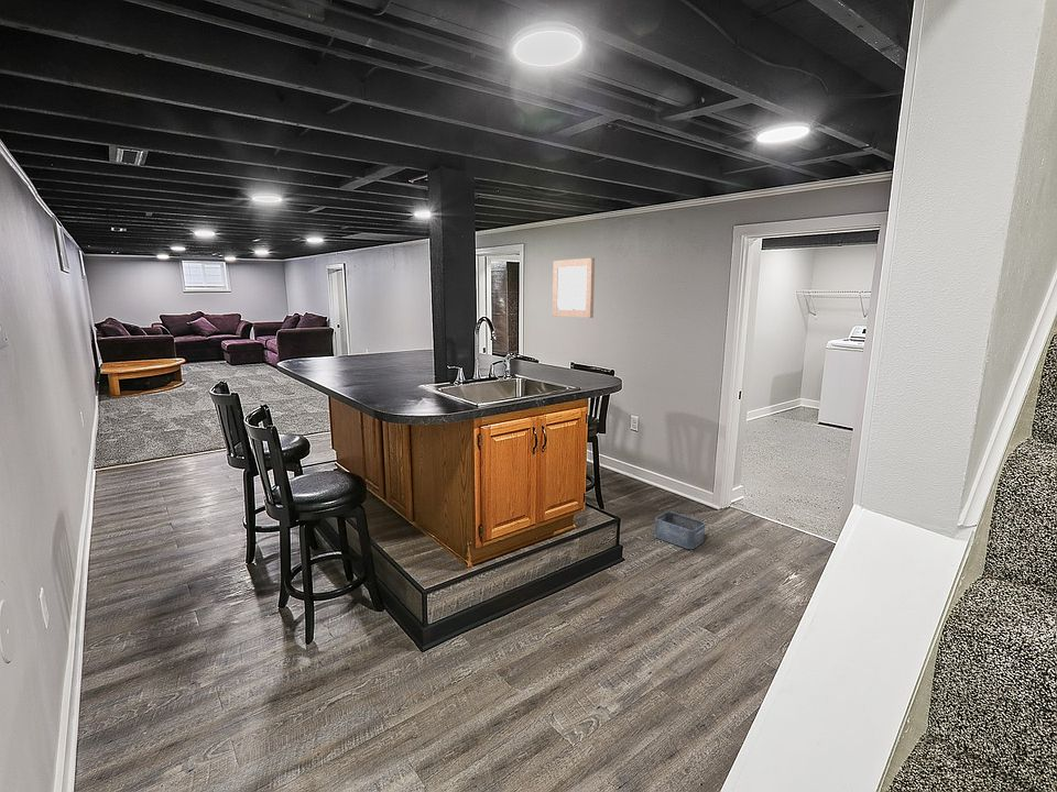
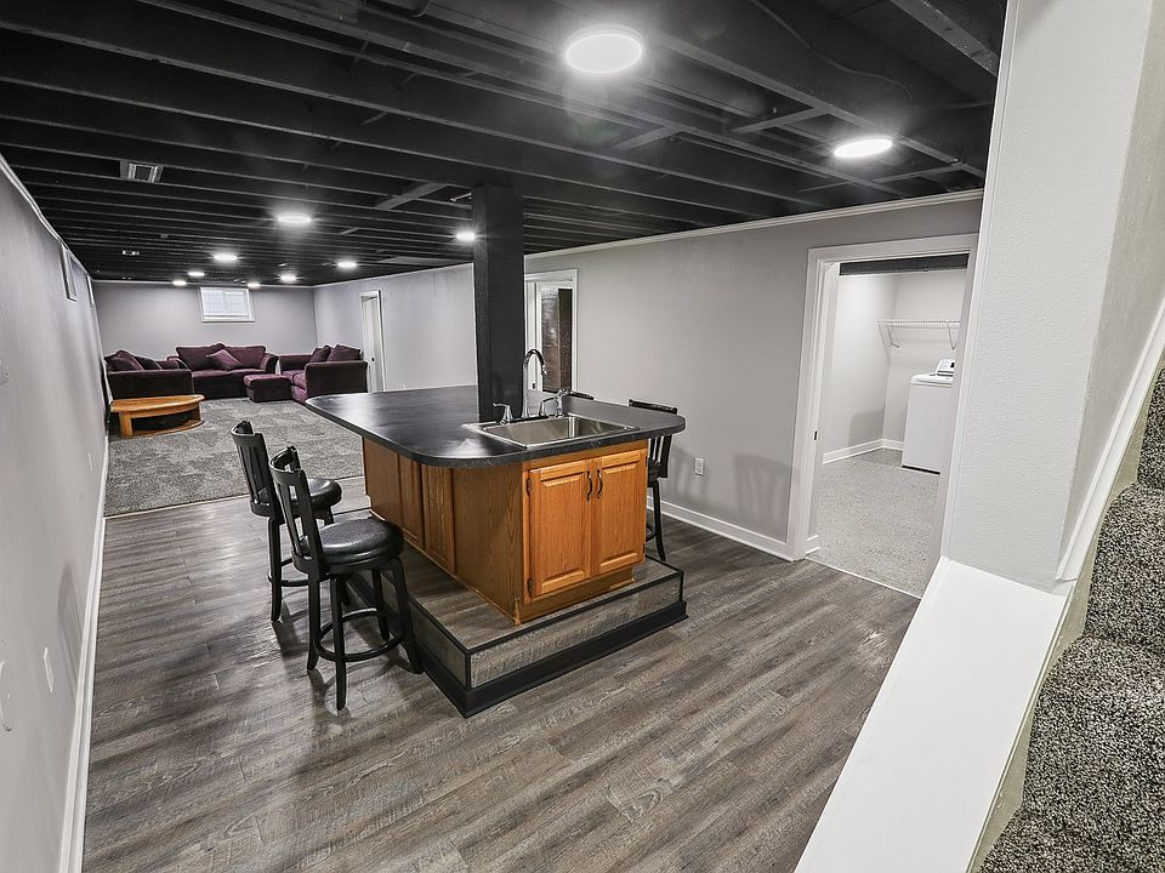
- wall art [552,257,596,319]
- storage bin [653,510,706,550]
